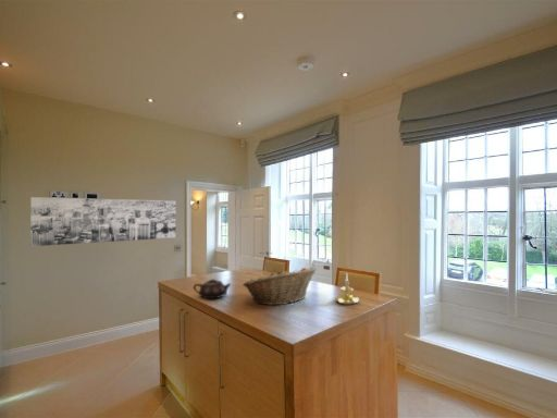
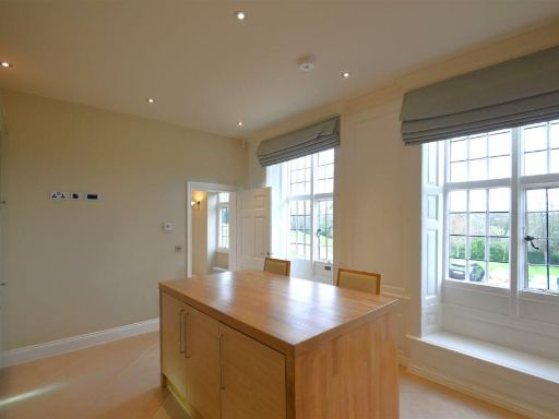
- candle holder [334,273,360,306]
- fruit basket [242,267,318,306]
- wall art [29,196,177,247]
- teapot [193,279,232,300]
